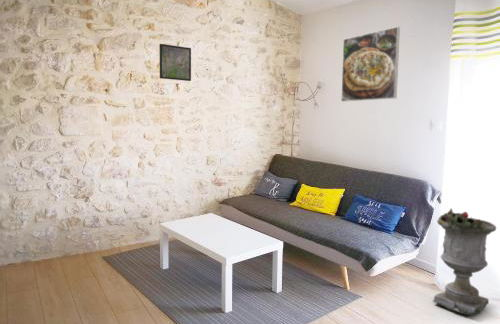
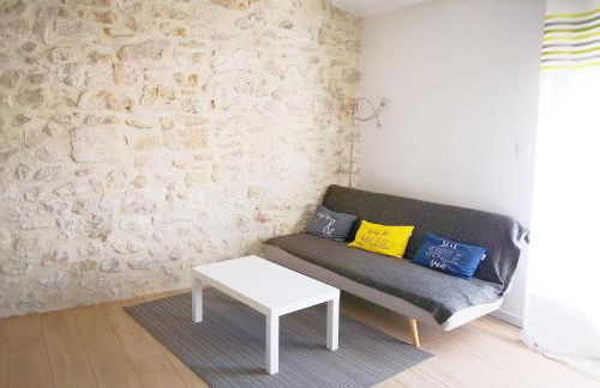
- planter [432,207,497,317]
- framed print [159,43,192,82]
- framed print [340,26,401,103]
